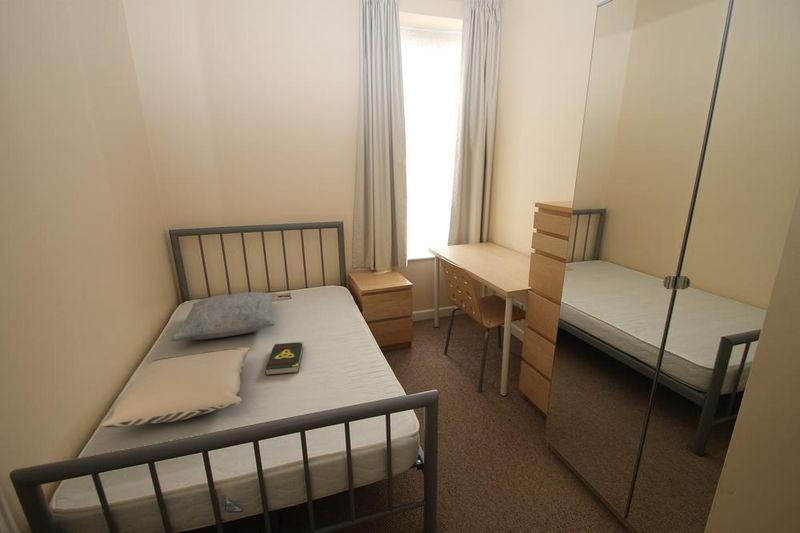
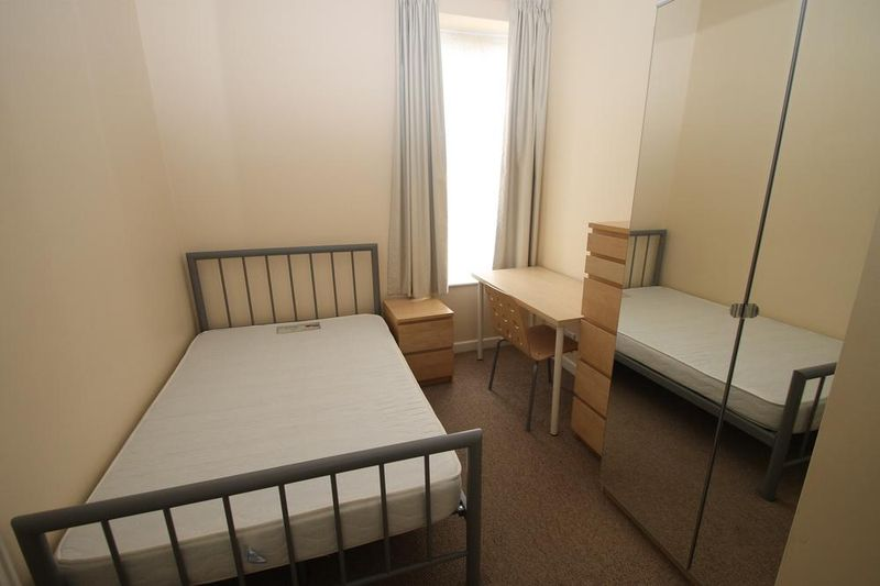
- pillow [170,291,277,342]
- book [264,341,304,376]
- pillow [101,346,251,428]
